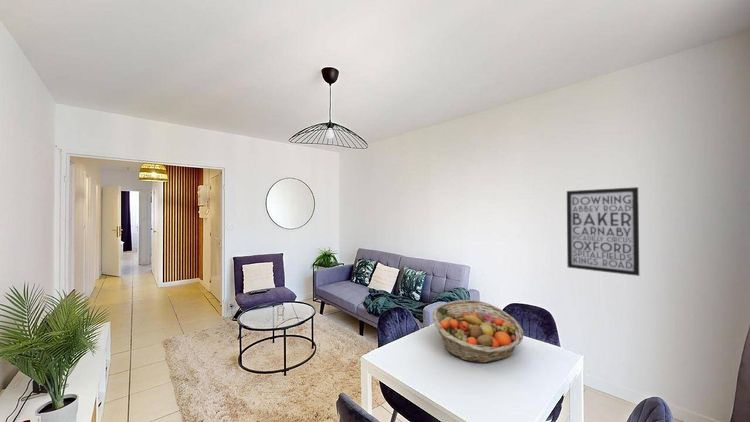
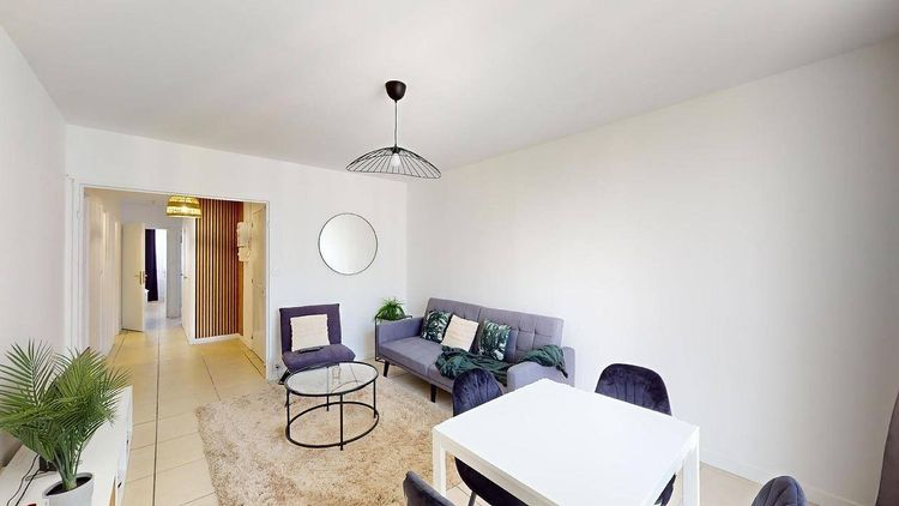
- fruit basket [431,299,524,364]
- wall art [566,186,640,277]
